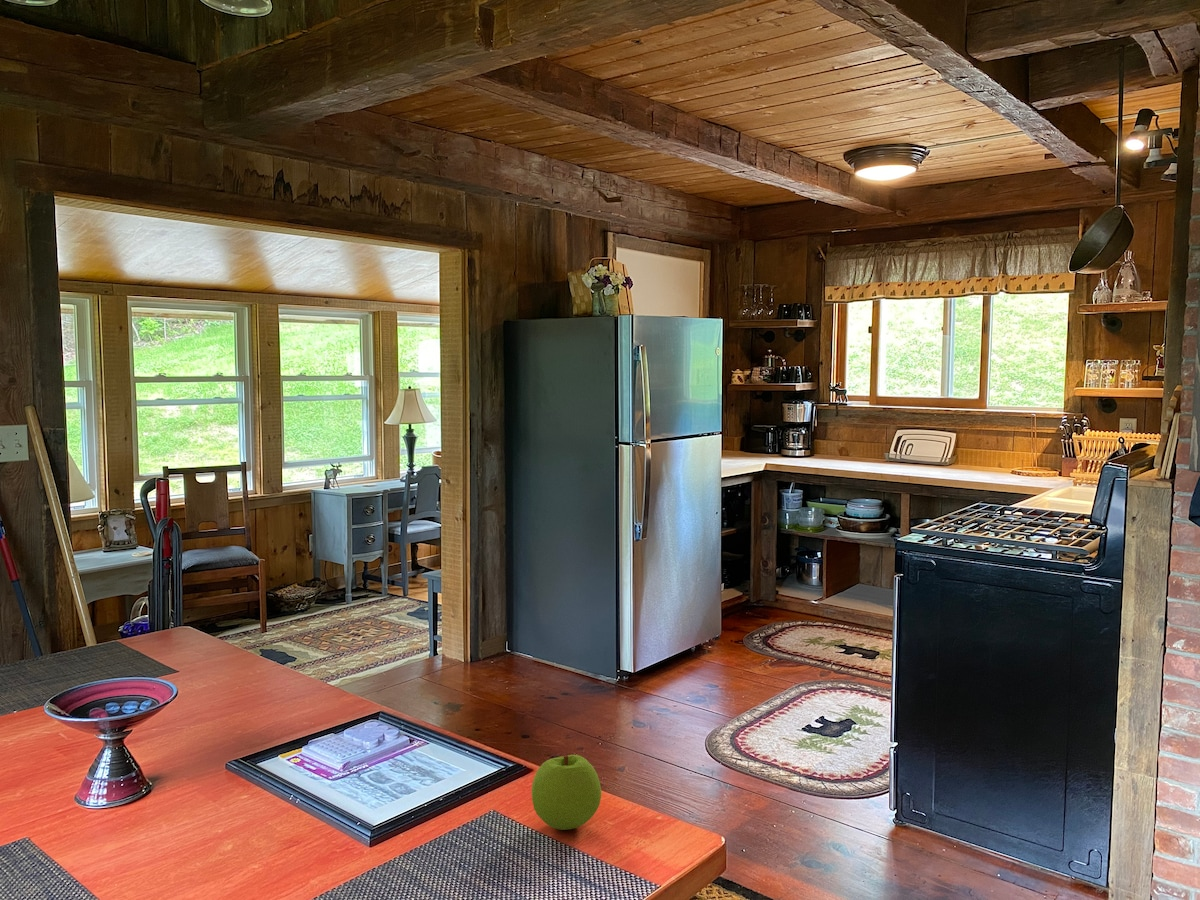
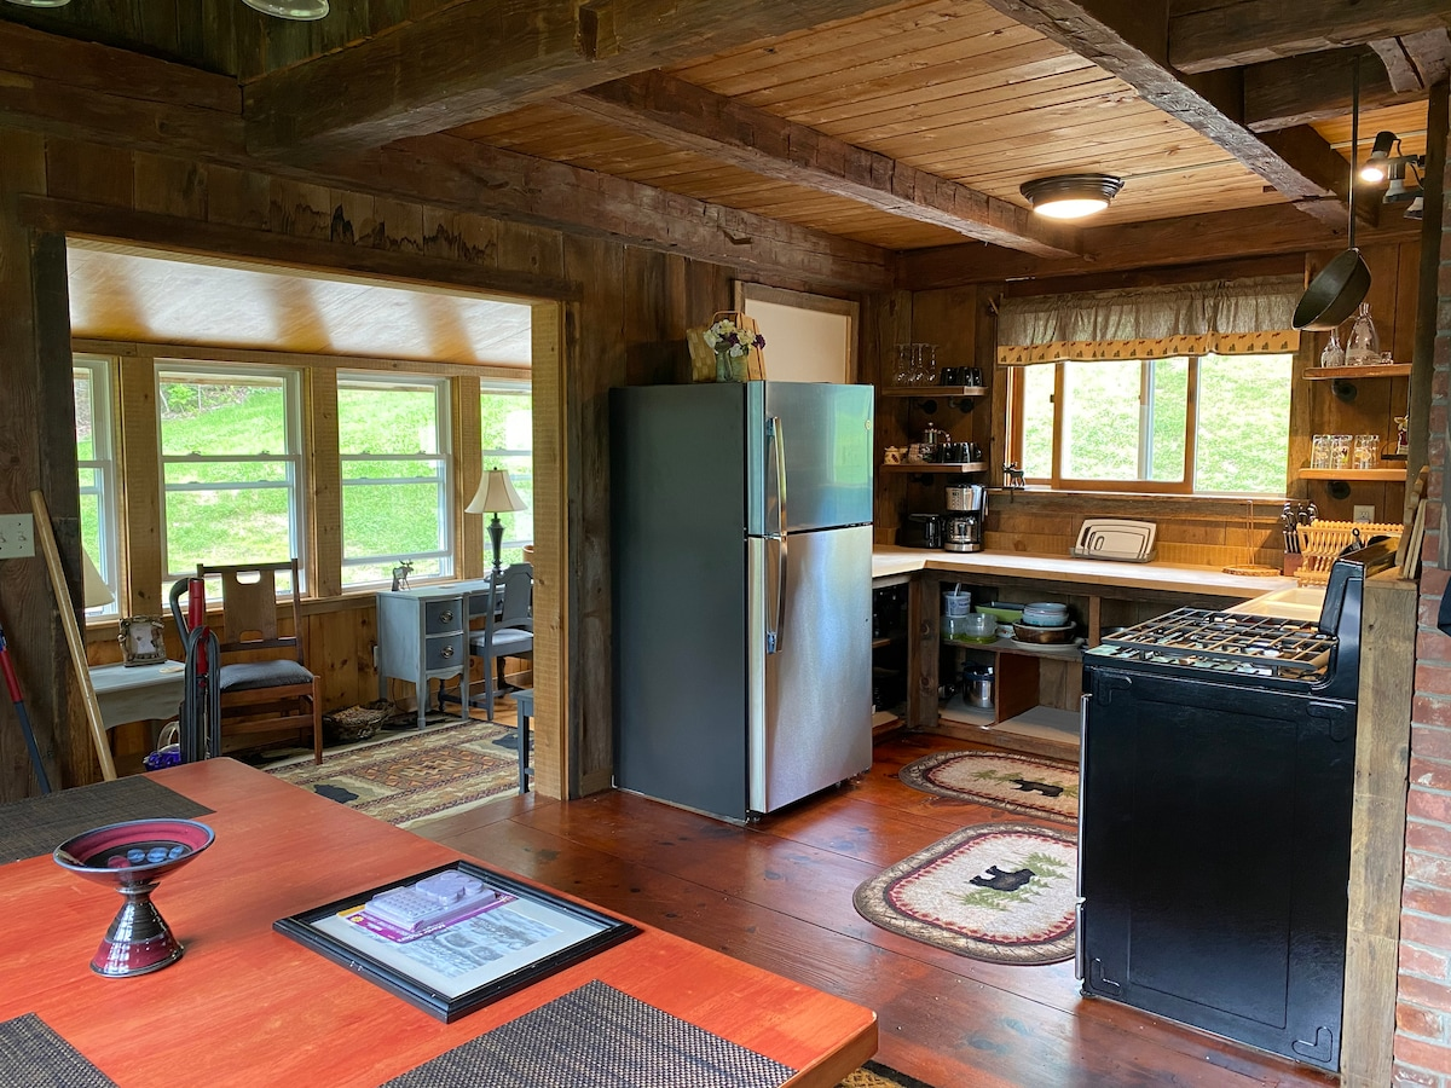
- apple [531,754,602,831]
